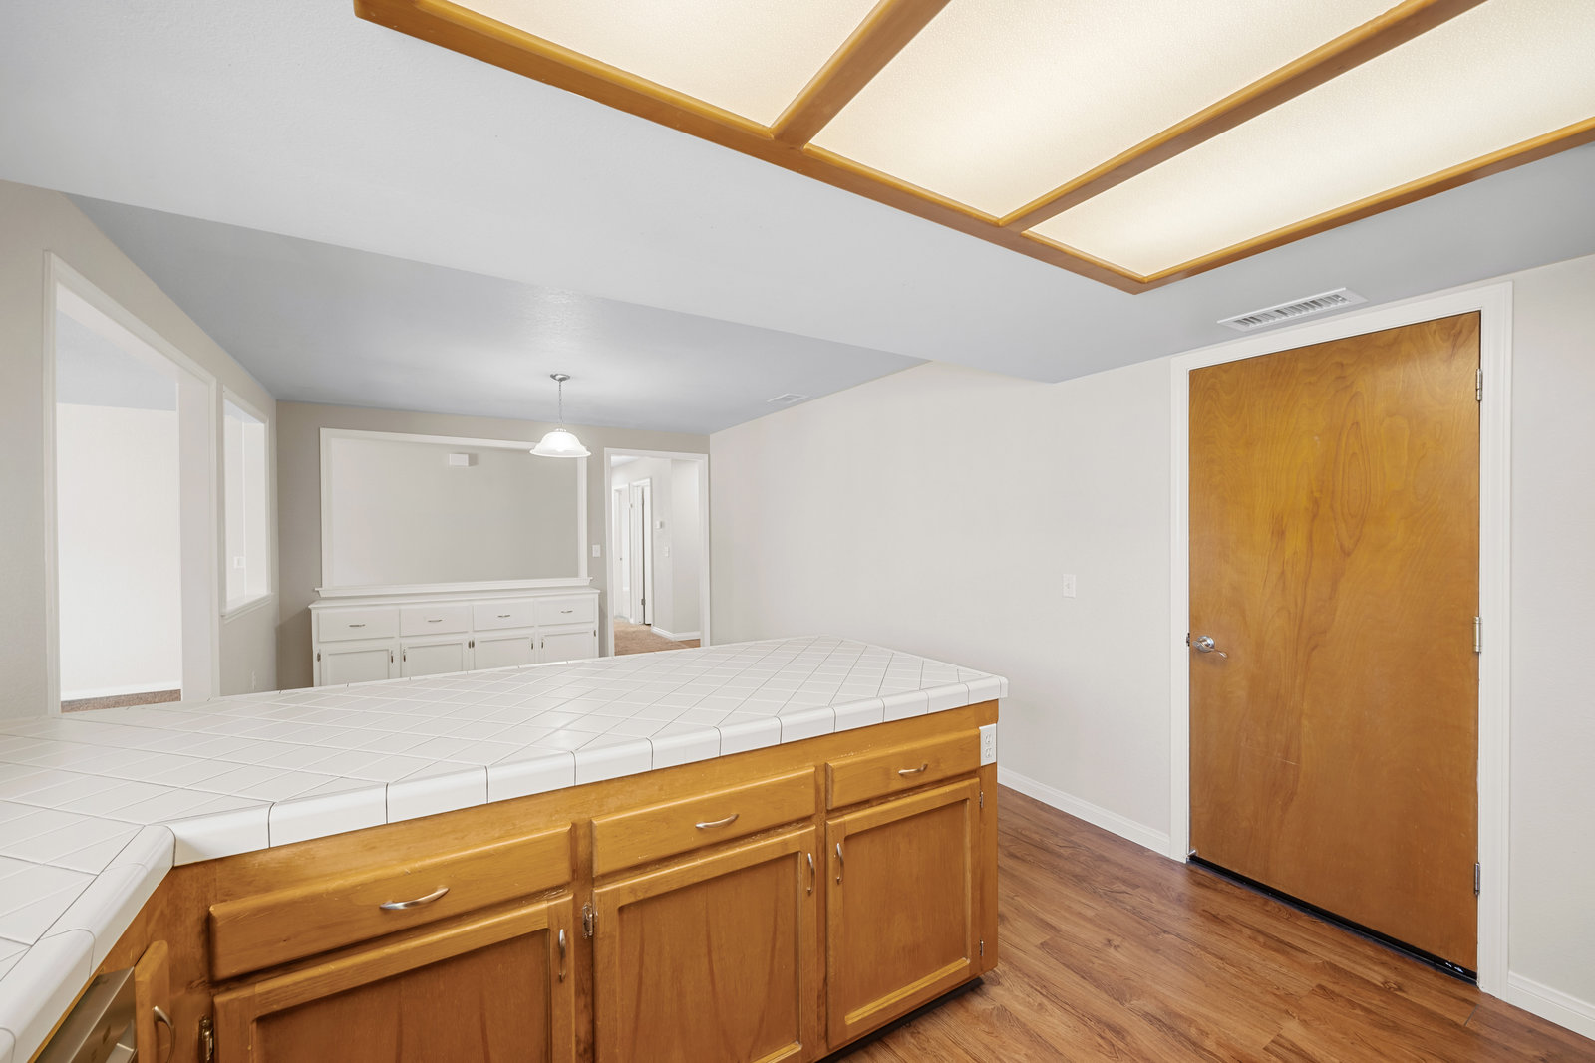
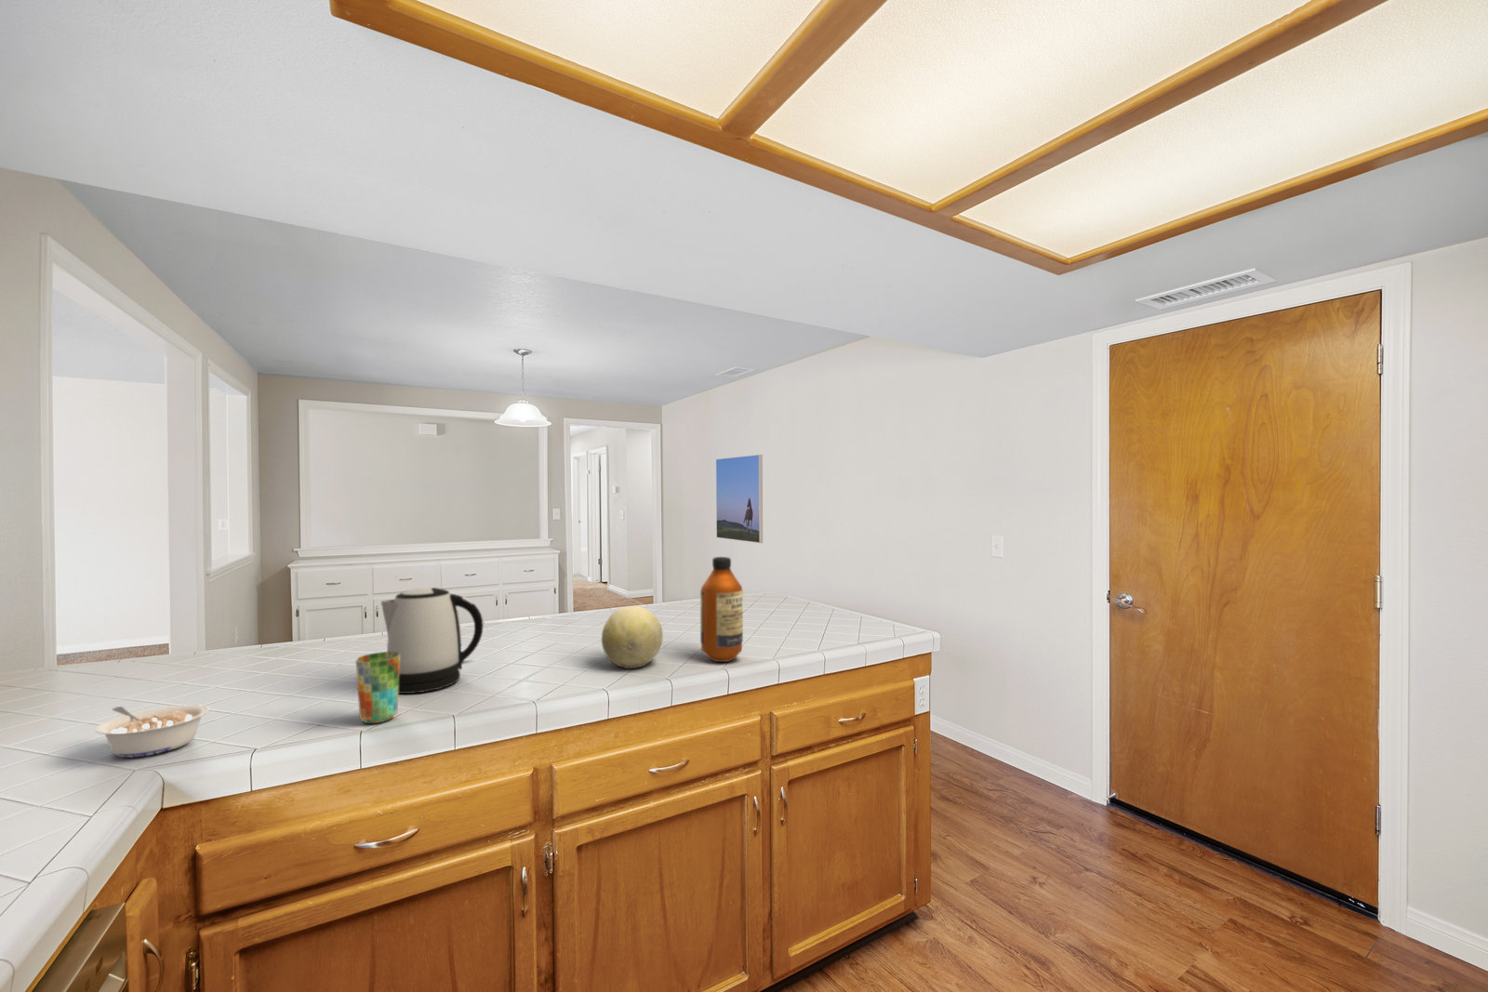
+ cup [354,651,400,724]
+ kettle [381,587,485,694]
+ legume [94,704,210,758]
+ bottle [700,556,744,663]
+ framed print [715,454,764,544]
+ fruit [601,606,664,670]
